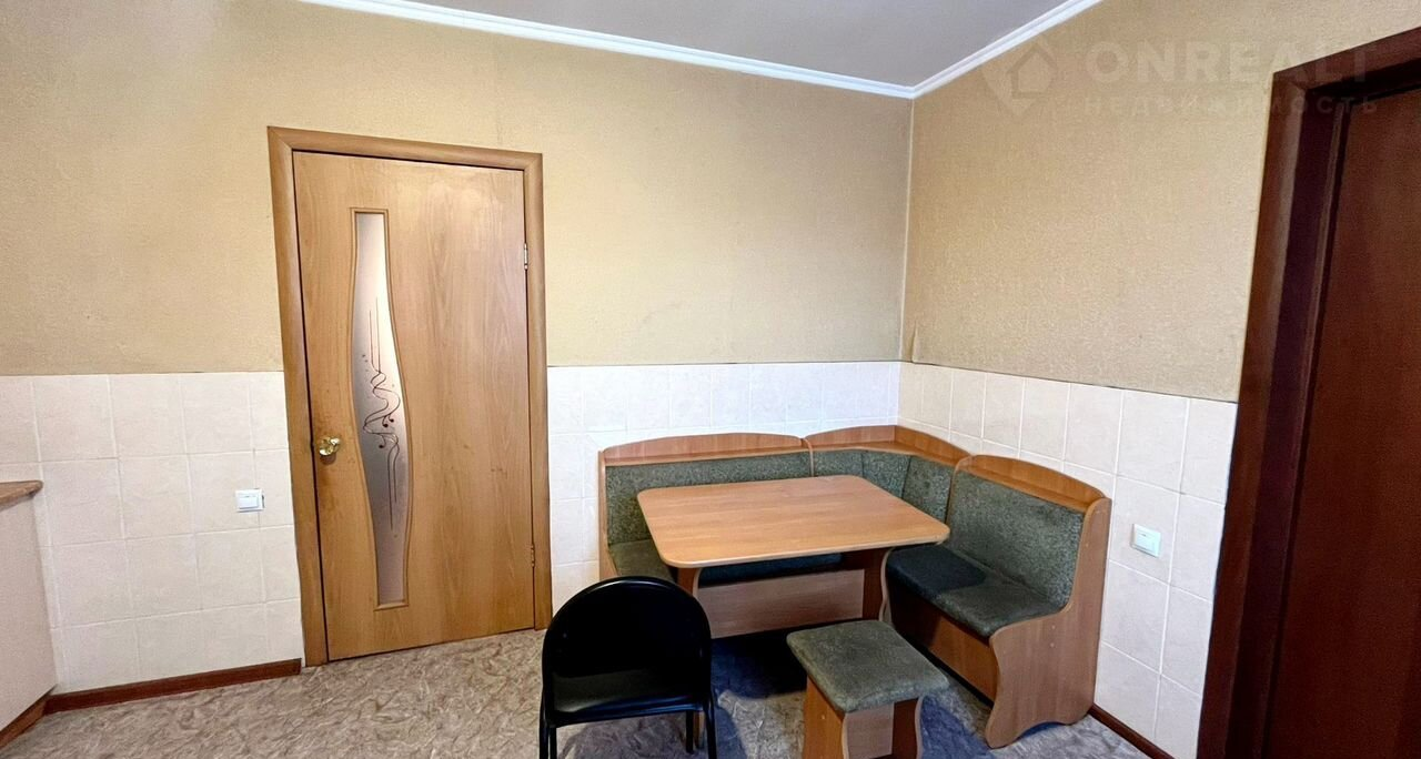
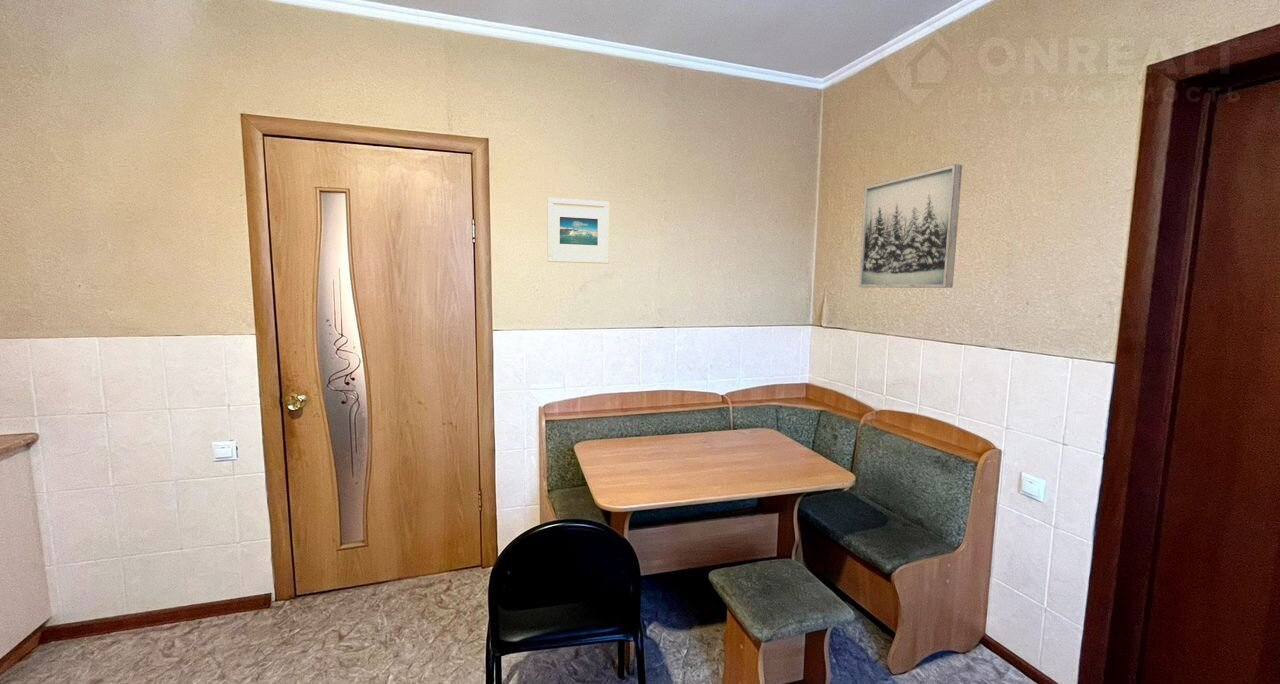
+ wall art [858,163,963,289]
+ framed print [546,197,610,265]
